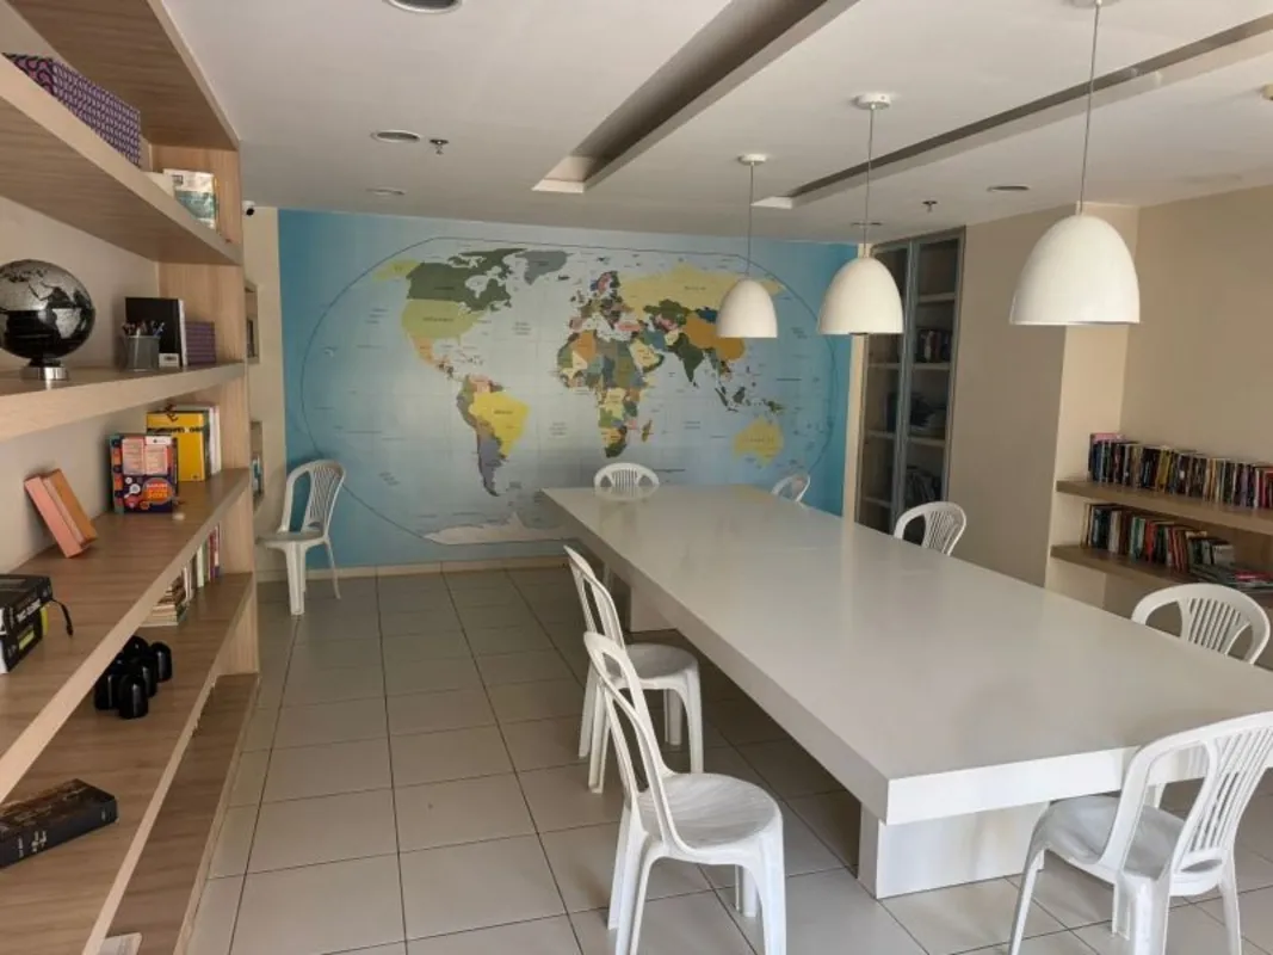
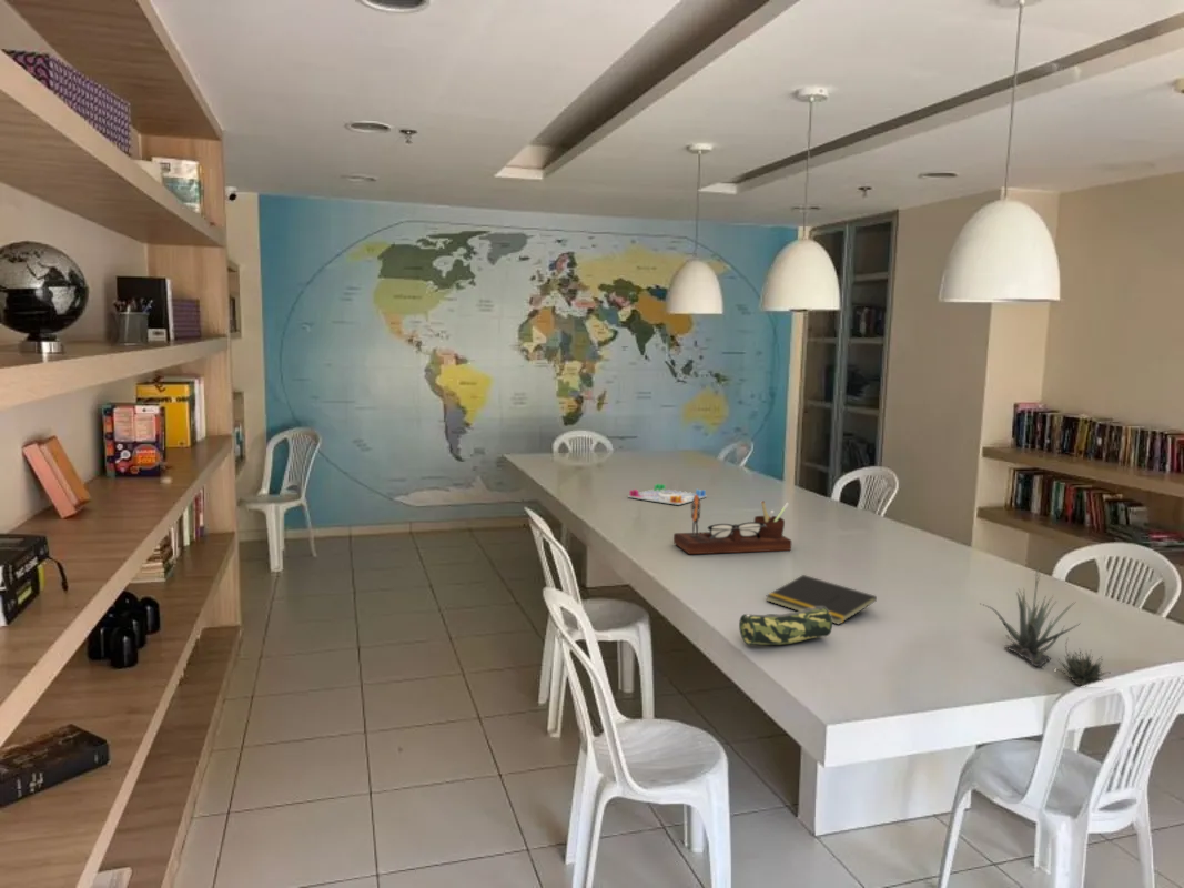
+ desk organizer [672,495,792,555]
+ pencil case [738,607,833,646]
+ succulent plant [980,566,1110,687]
+ board game [627,483,708,506]
+ notepad [765,574,878,626]
